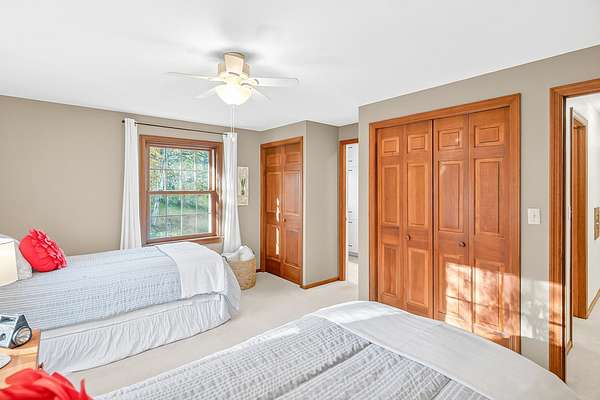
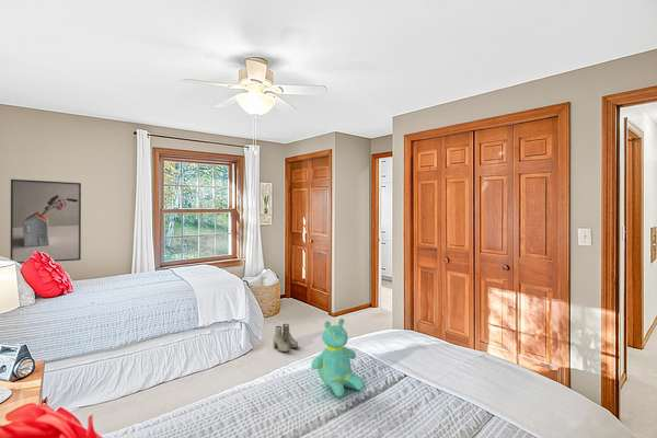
+ teddy bear [310,318,366,397]
+ boots [272,323,299,353]
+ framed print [10,178,82,265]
